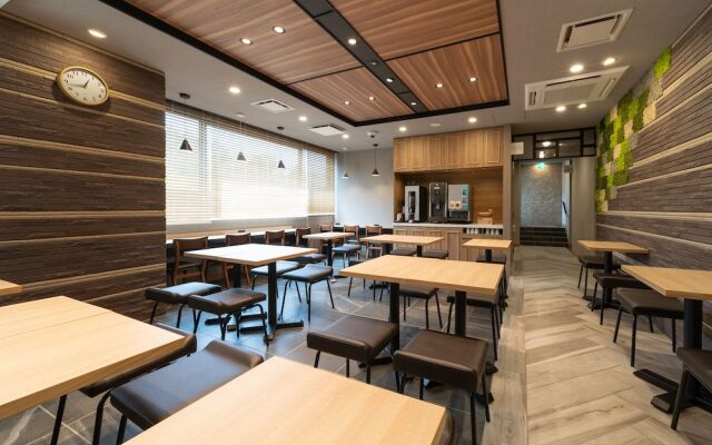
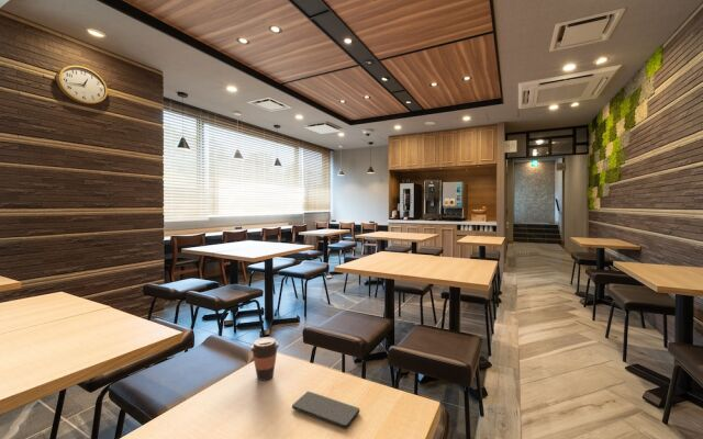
+ coffee cup [249,336,280,382]
+ smartphone [291,391,360,429]
